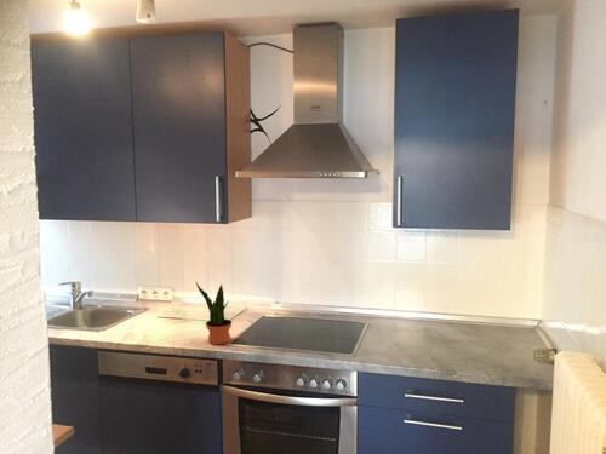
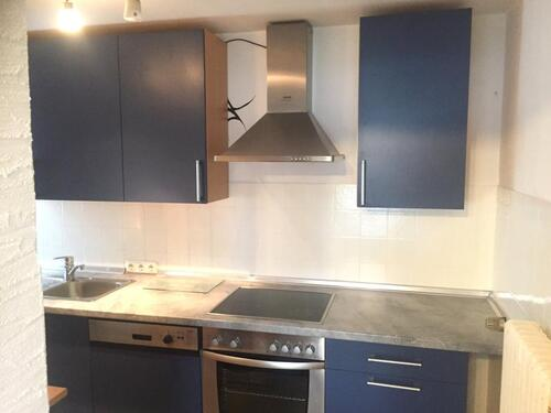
- potted plant [195,281,233,346]
